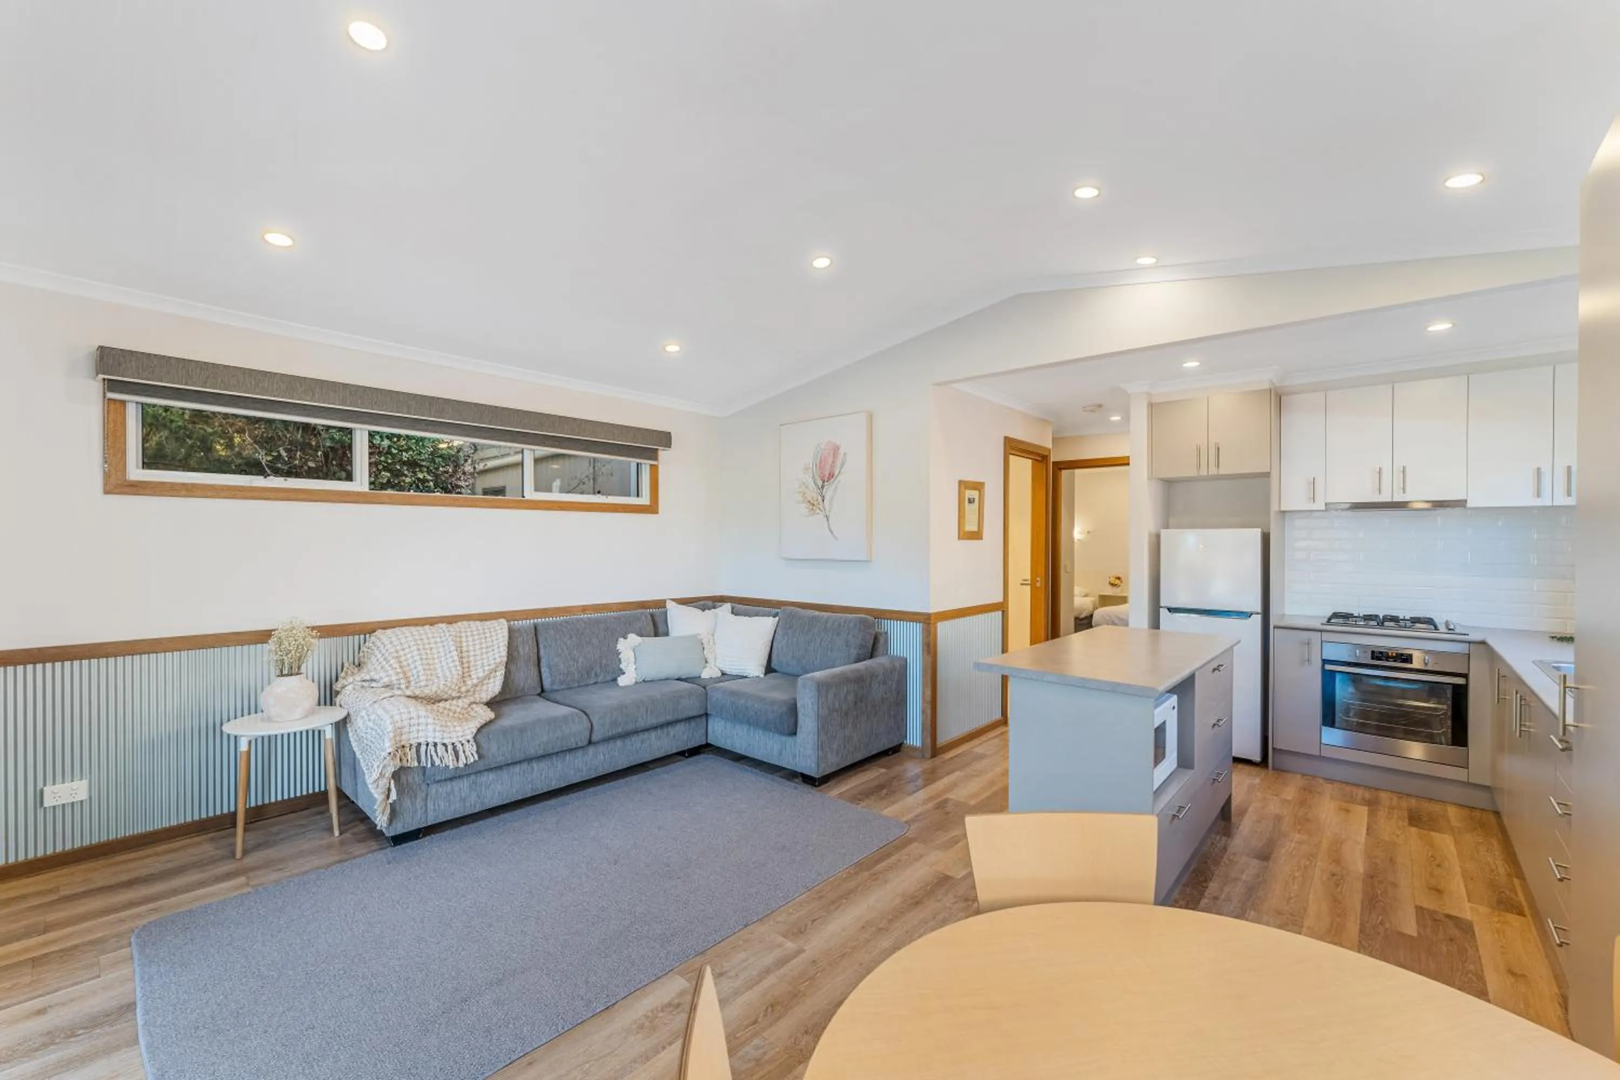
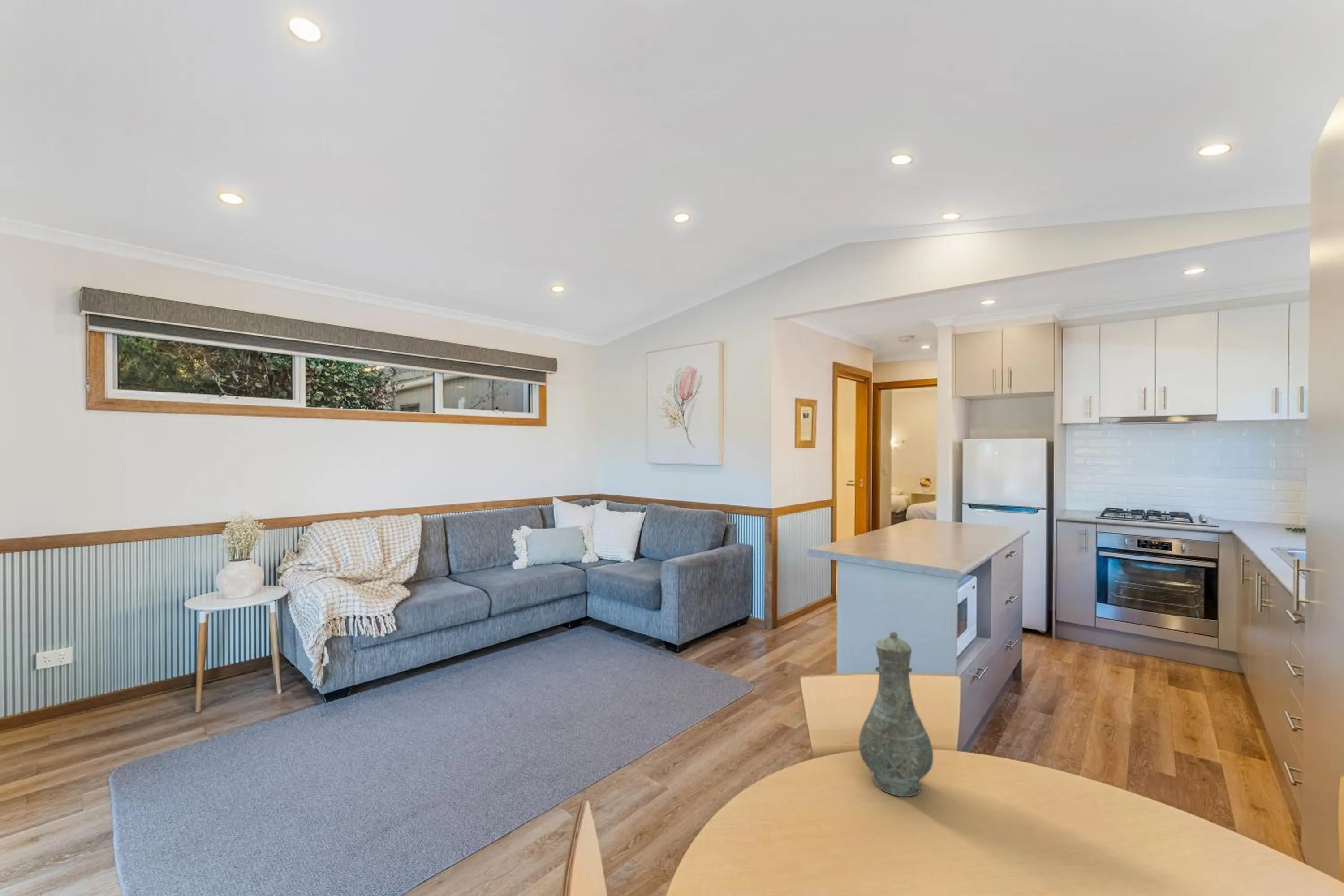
+ vase [858,631,934,797]
